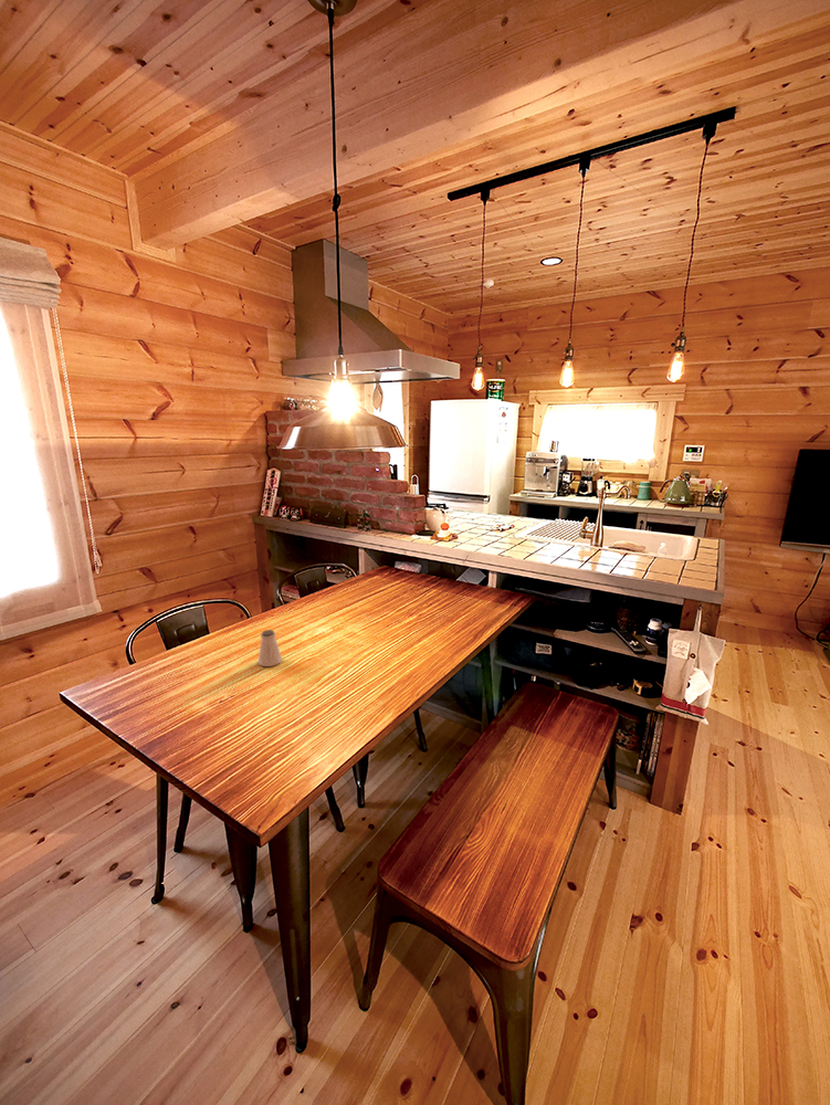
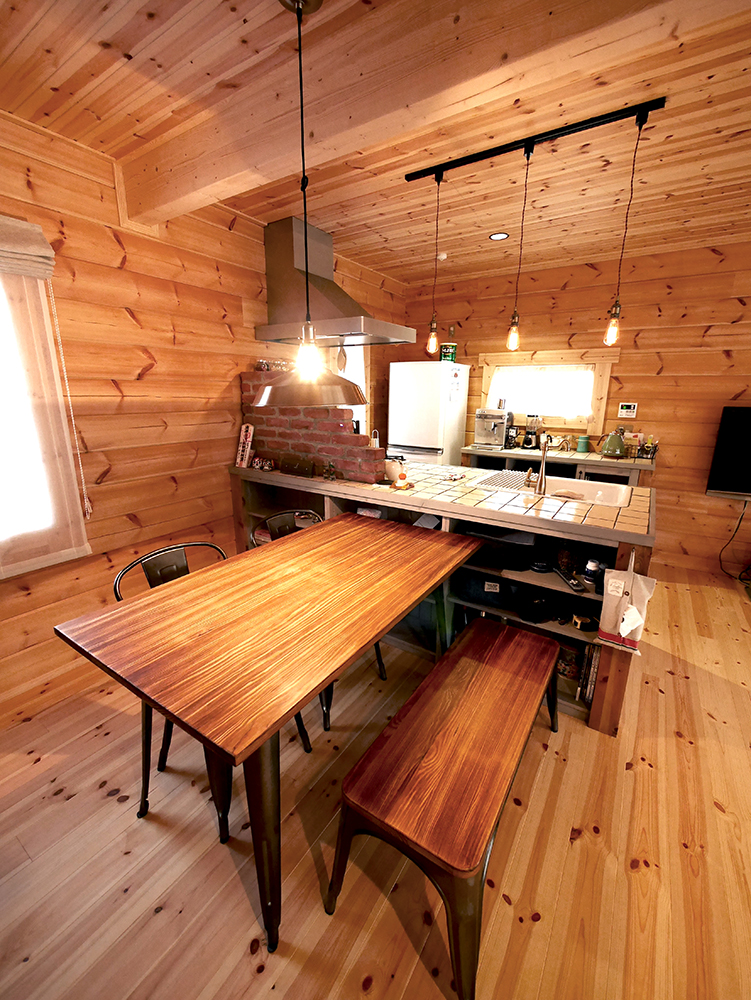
- saltshaker [258,629,283,667]
